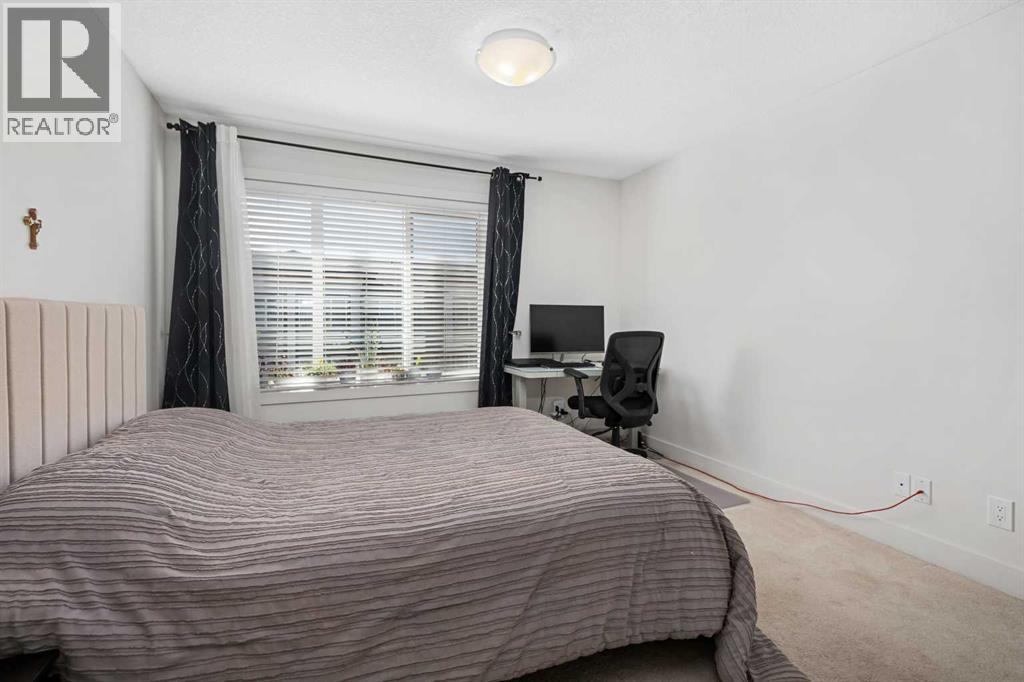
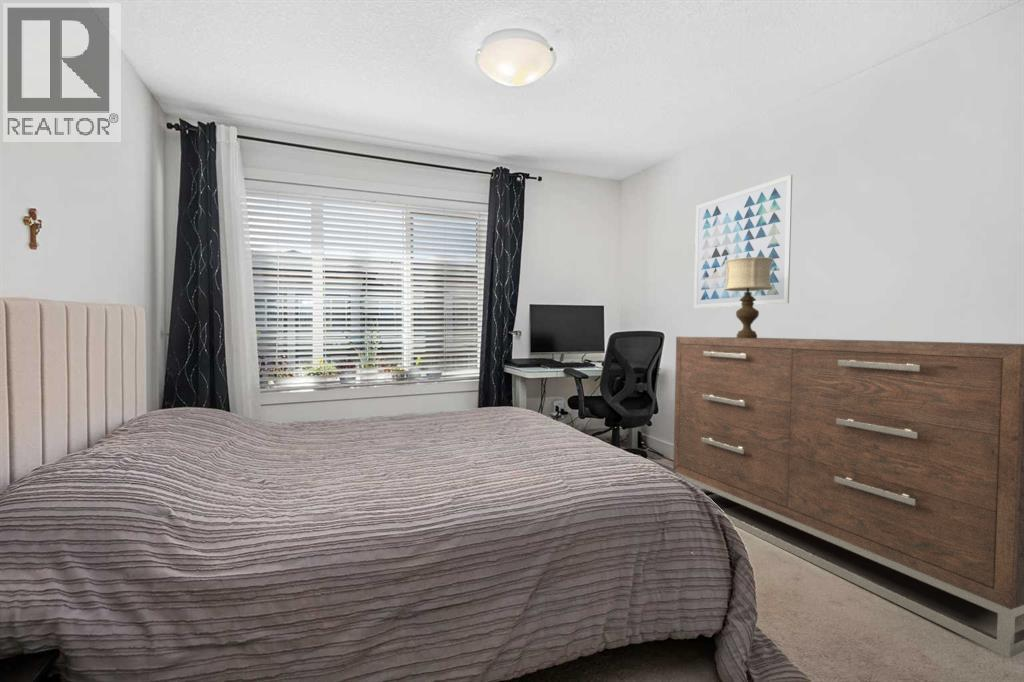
+ wall art [693,174,793,309]
+ table lamp [724,257,774,338]
+ dresser [672,336,1024,659]
